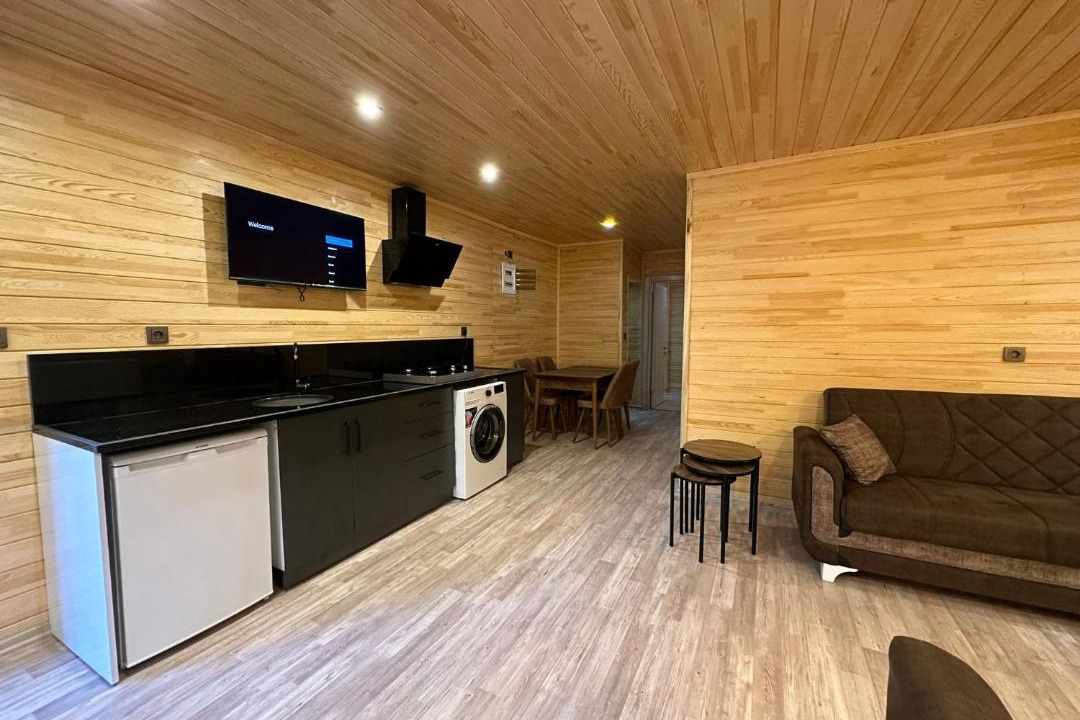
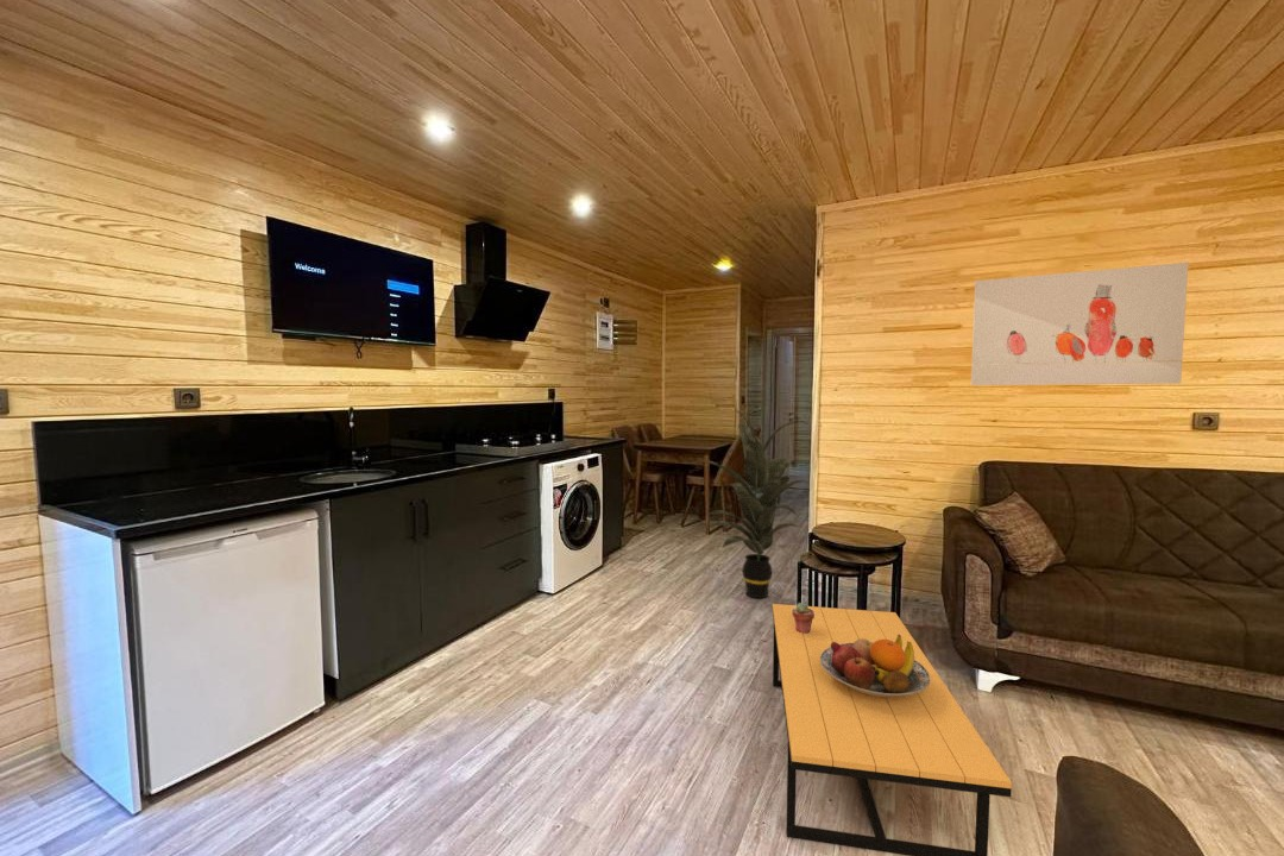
+ wall art [970,262,1189,386]
+ coffee table [772,603,1013,856]
+ fruit bowl [820,635,930,697]
+ indoor plant [692,409,810,599]
+ potted succulent [792,602,814,634]
